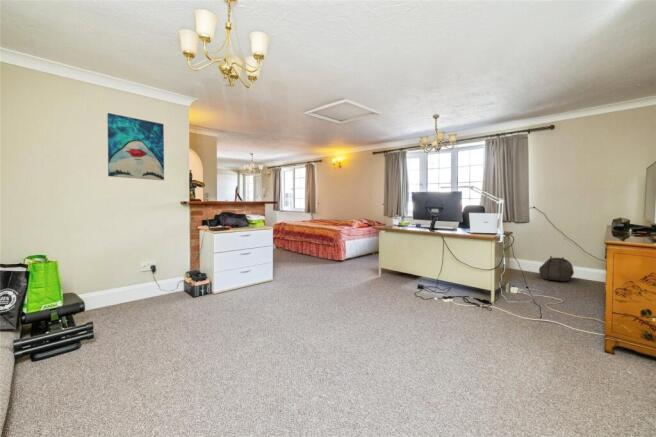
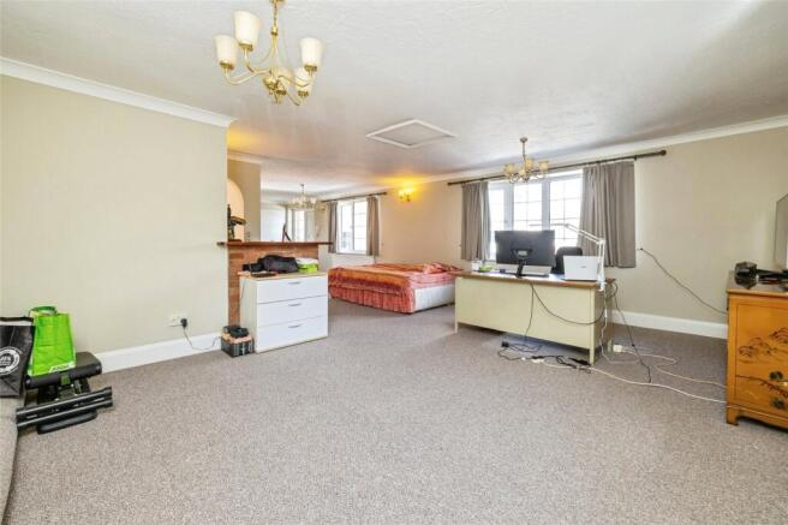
- backpack [538,255,575,282]
- wall art [106,112,165,181]
